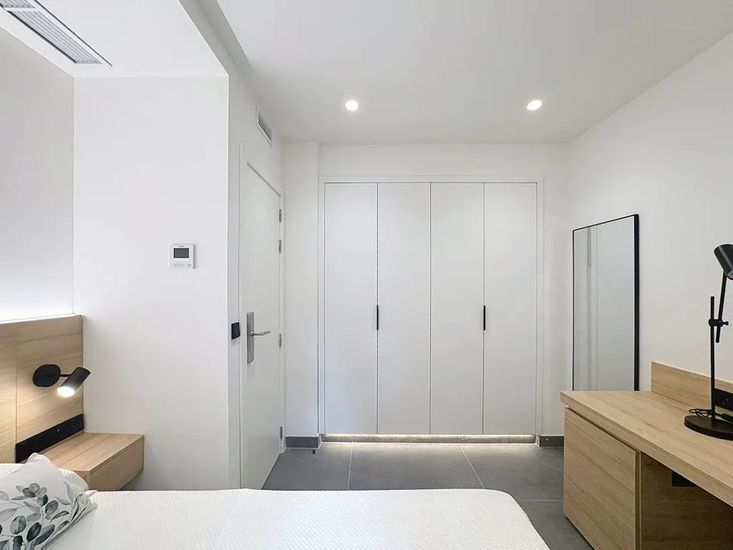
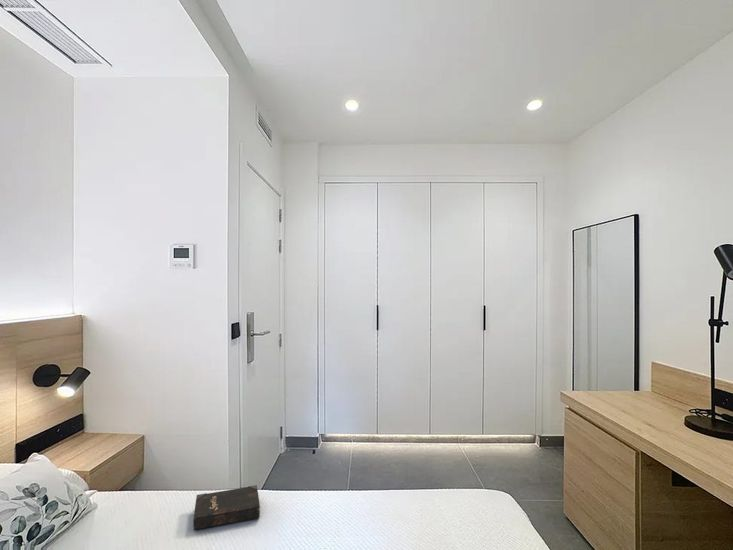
+ hardback book [193,484,261,531]
